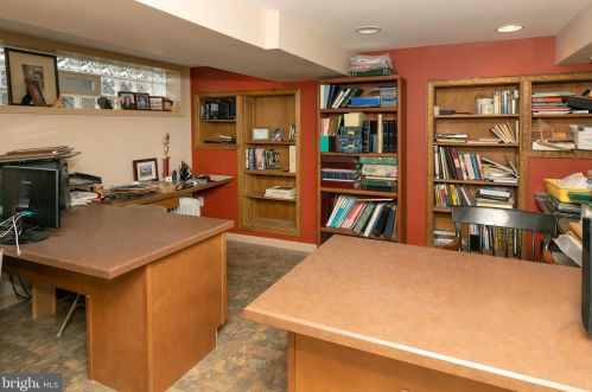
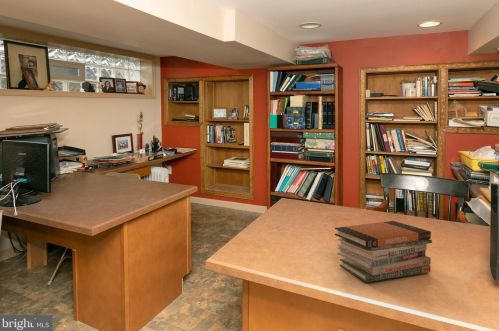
+ book stack [334,220,433,283]
